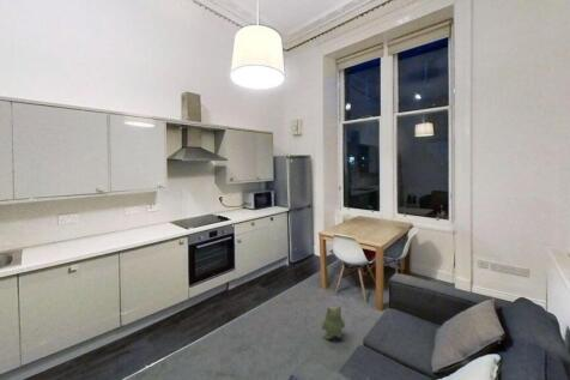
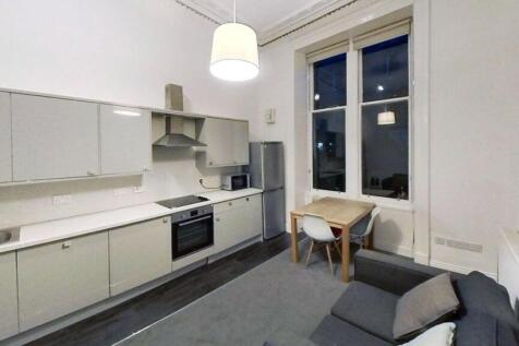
- plush toy [321,304,346,340]
